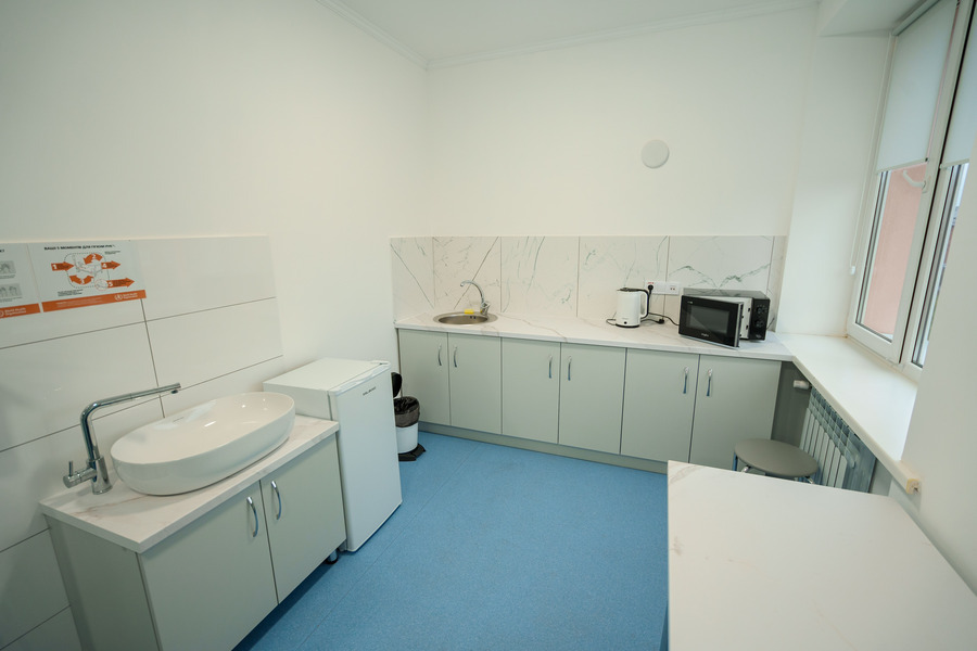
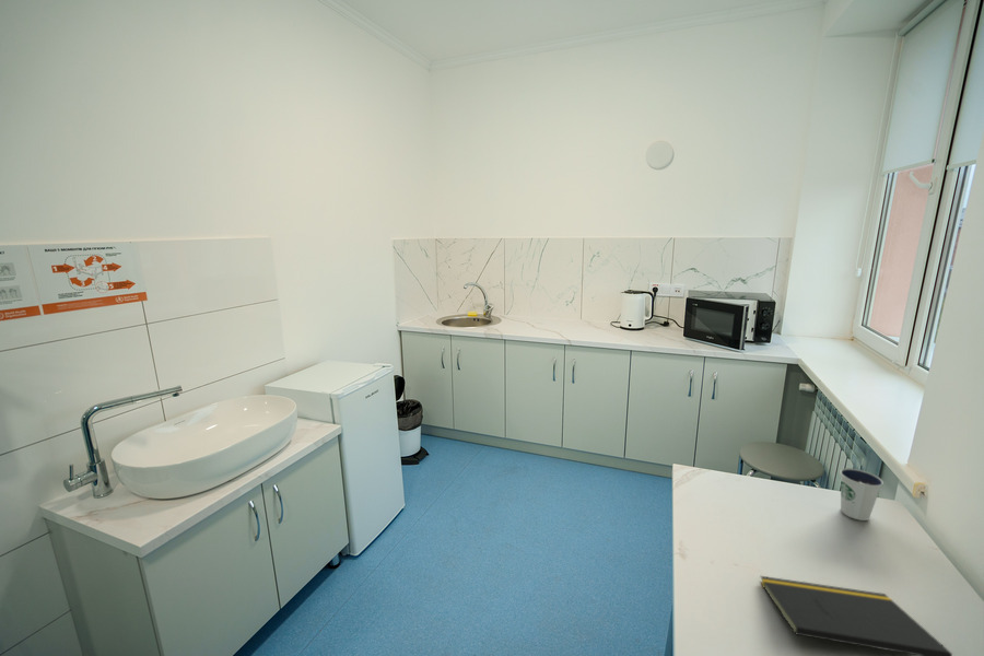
+ dixie cup [839,467,885,522]
+ notepad [759,575,953,656]
